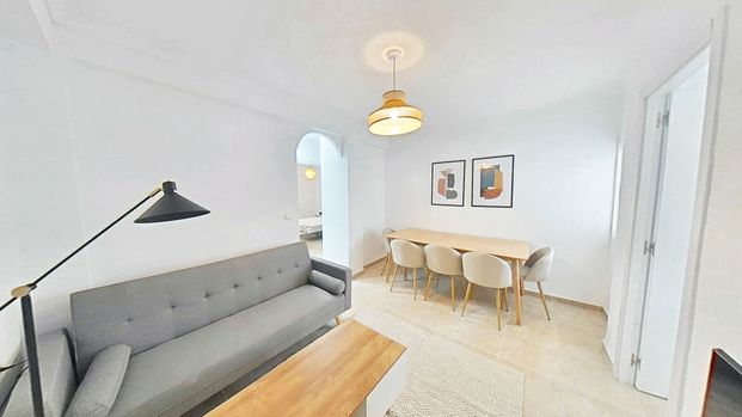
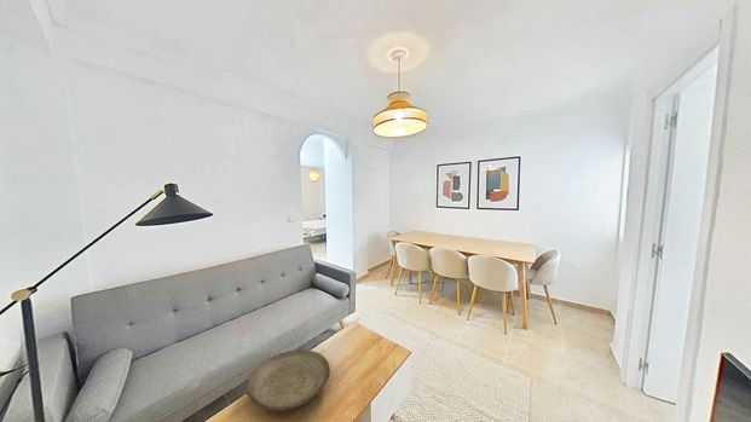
+ decorative bowl [245,348,331,411]
